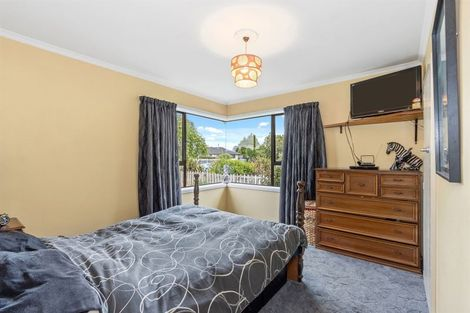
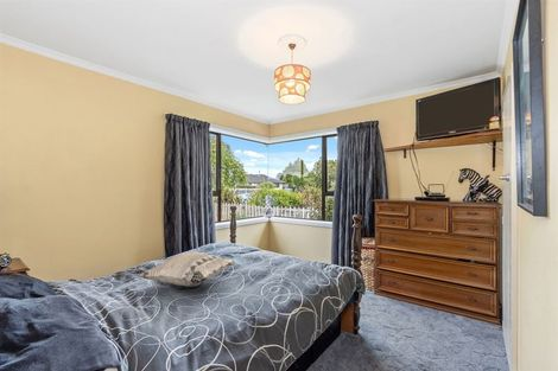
+ decorative pillow [137,250,236,288]
